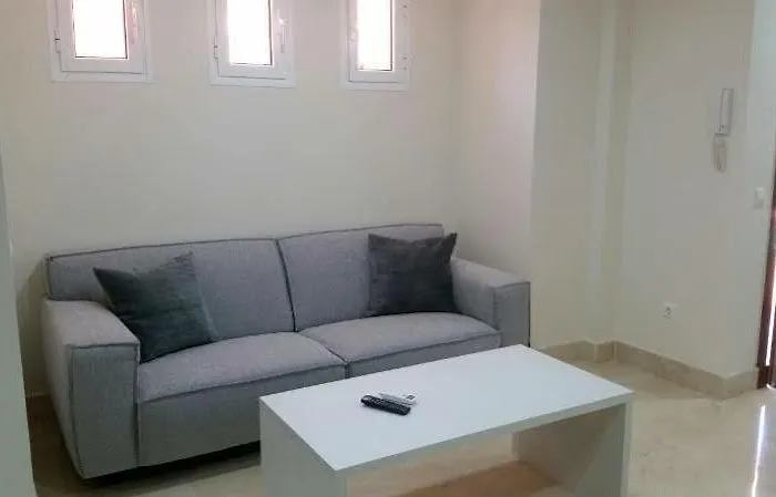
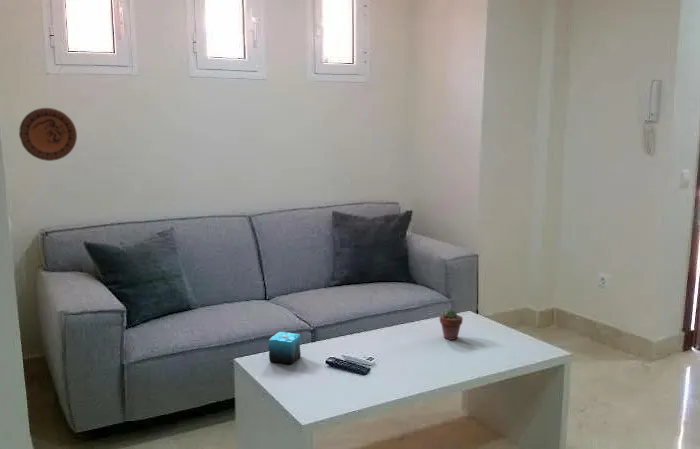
+ decorative plate [18,107,78,162]
+ candle [268,331,302,365]
+ potted succulent [439,307,464,341]
